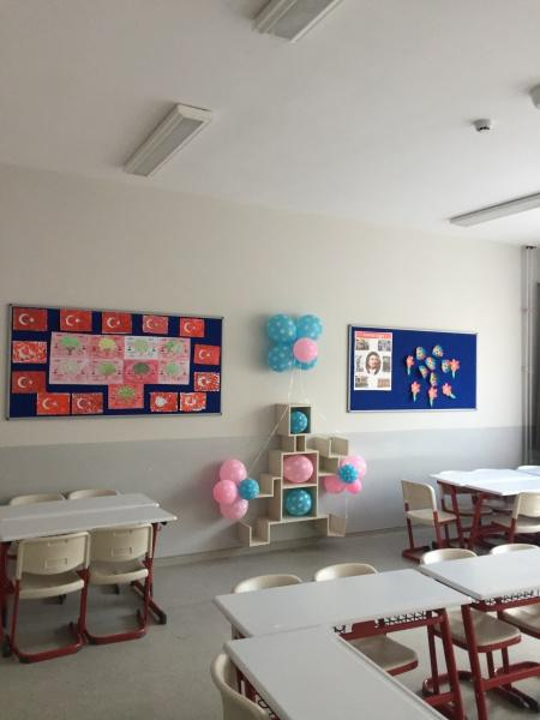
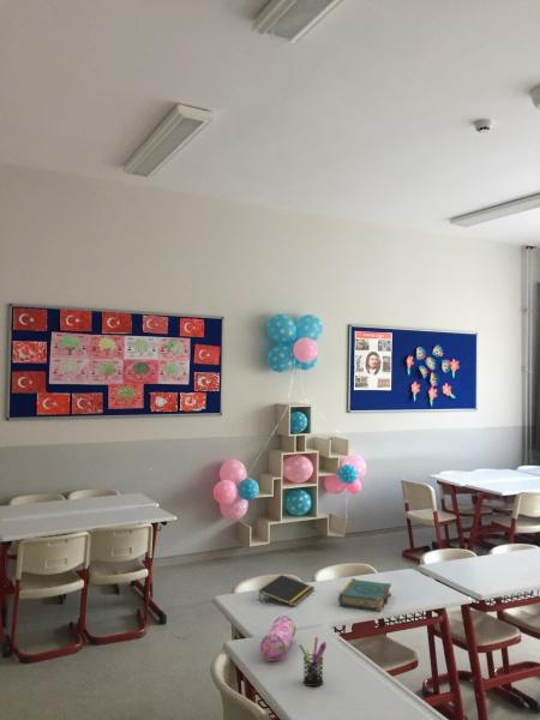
+ book [337,577,392,612]
+ pencil case [259,613,298,662]
+ pen holder [298,636,328,688]
+ notepad [258,574,316,607]
